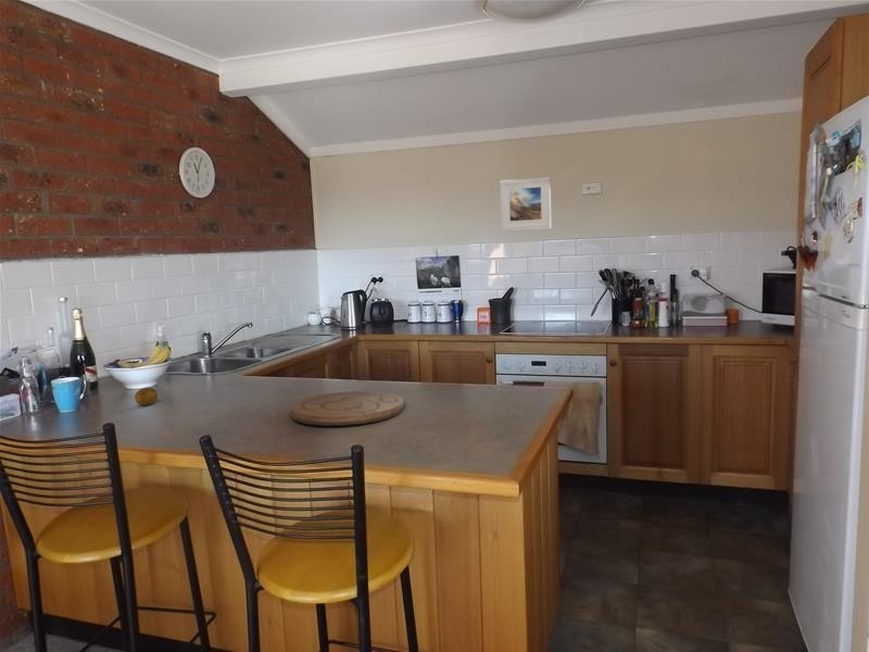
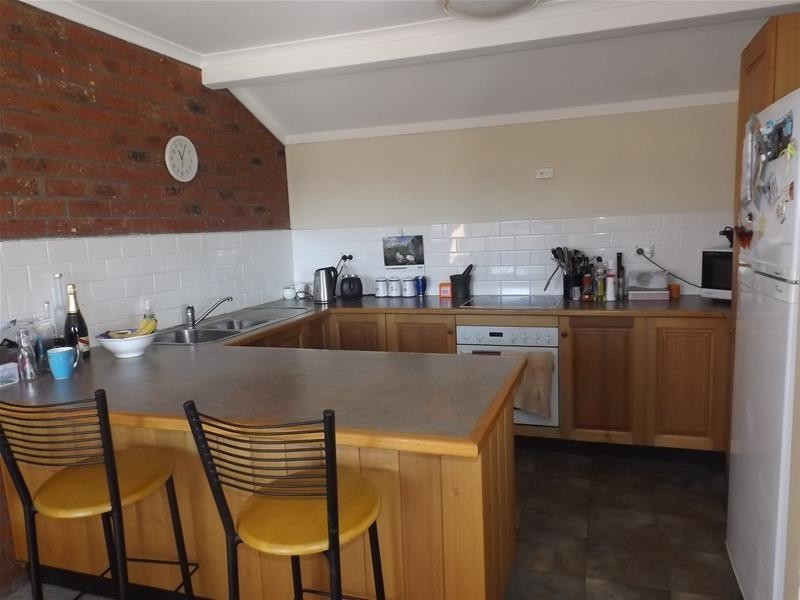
- cutting board [290,390,405,427]
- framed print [500,176,552,231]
- fruit [134,387,159,406]
